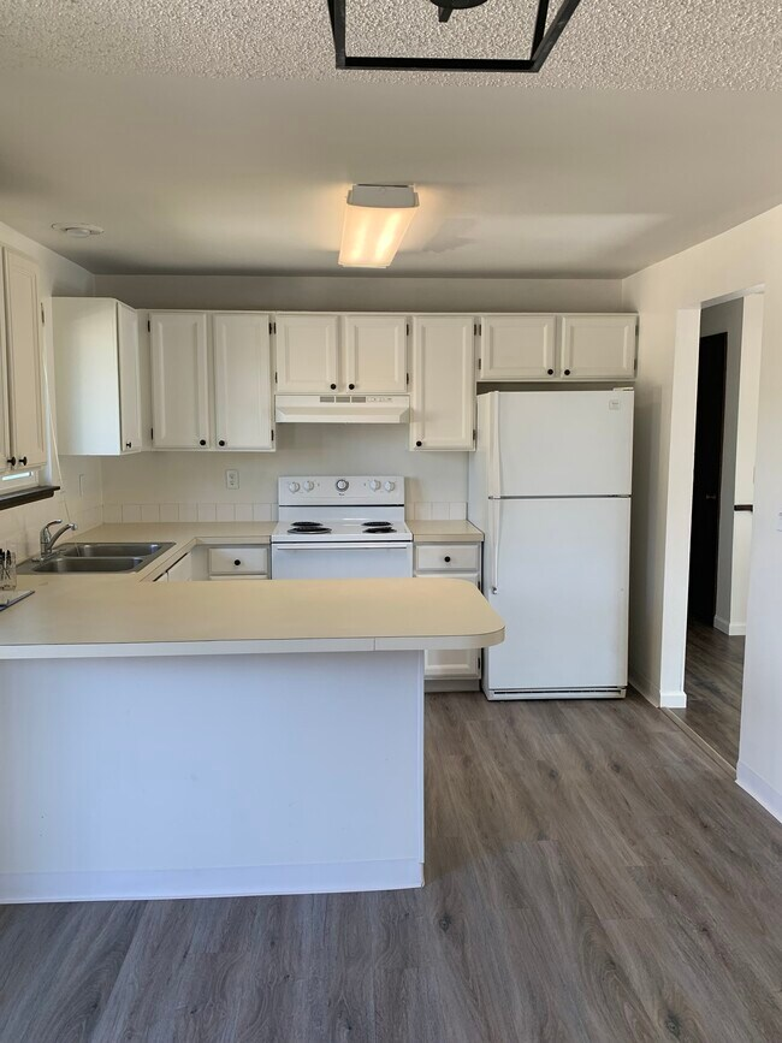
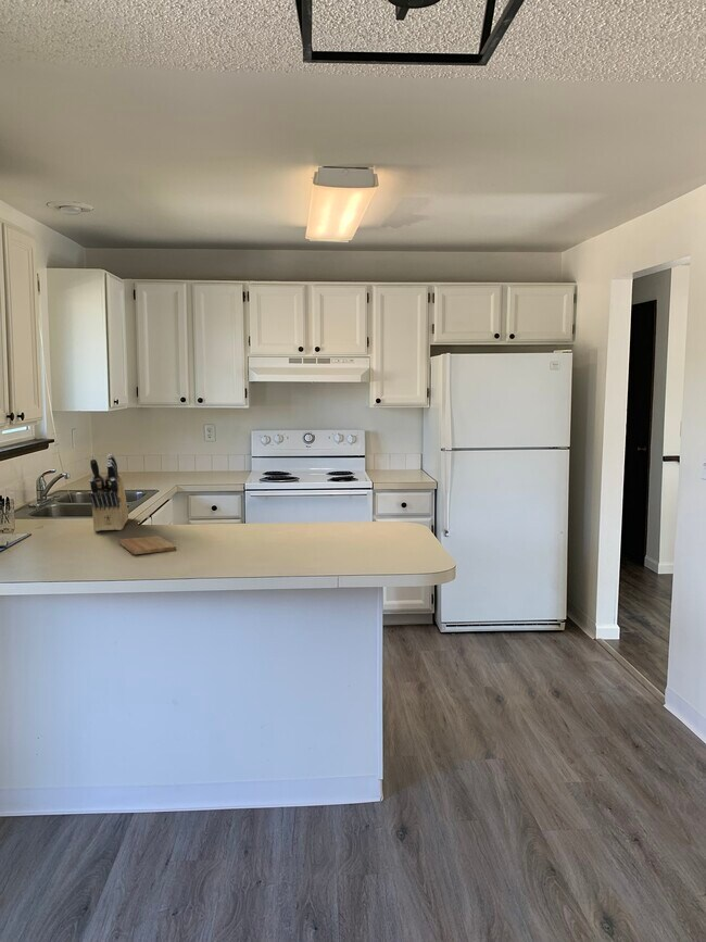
+ cutting board [118,535,177,555]
+ knife block [88,453,129,532]
